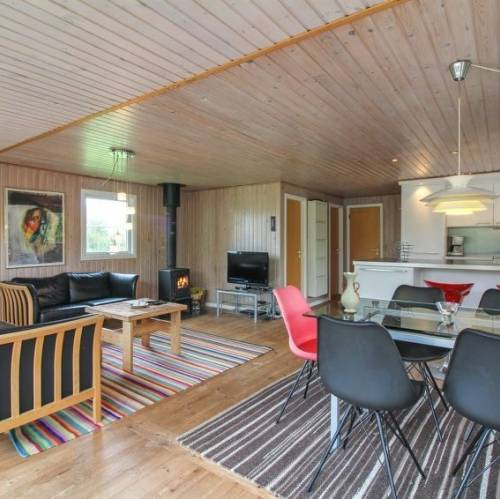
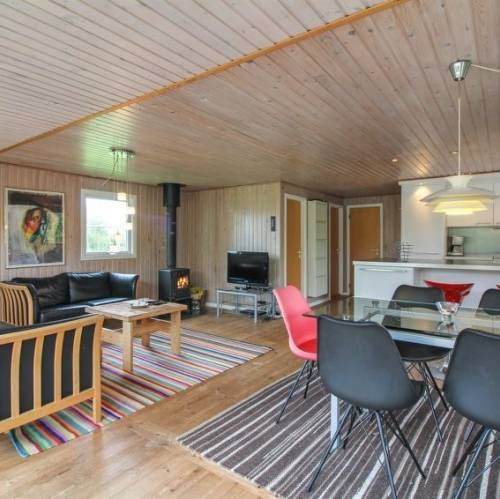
- vase [340,271,361,314]
